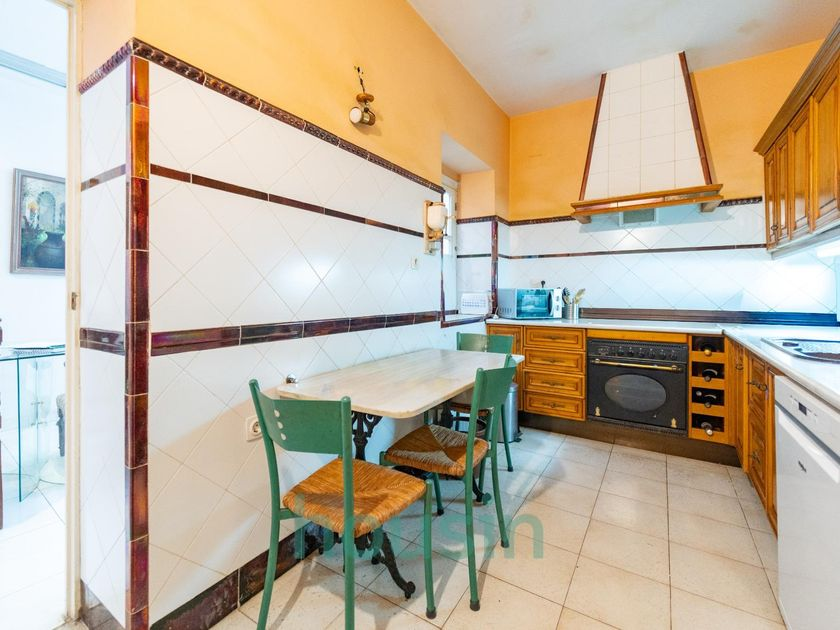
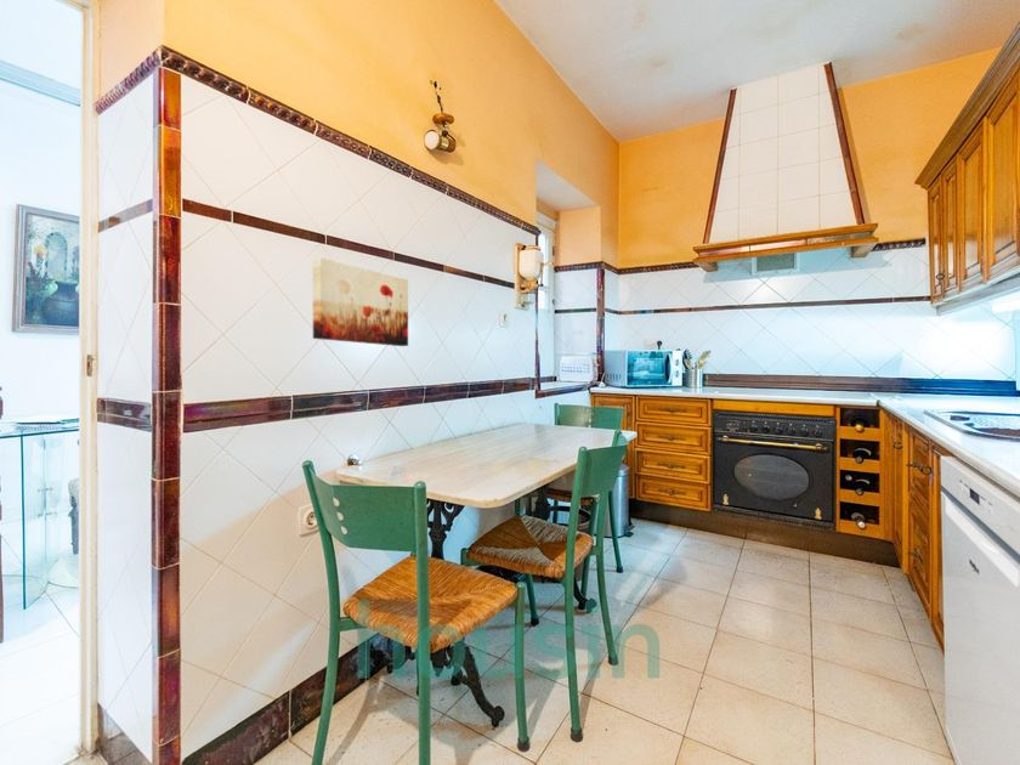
+ wall art [312,256,409,347]
